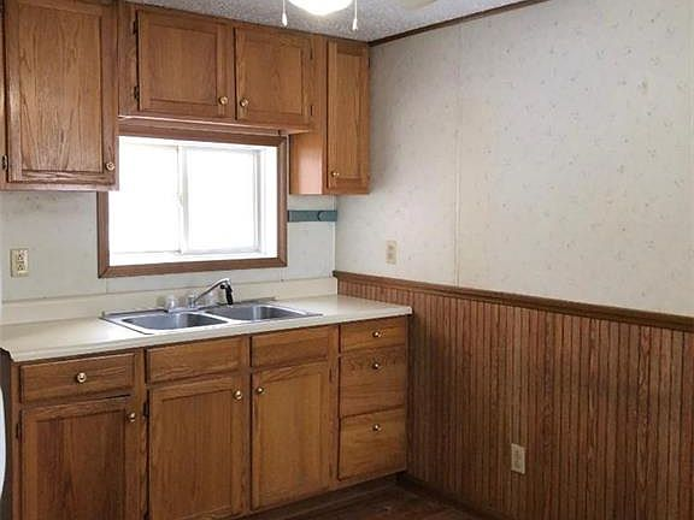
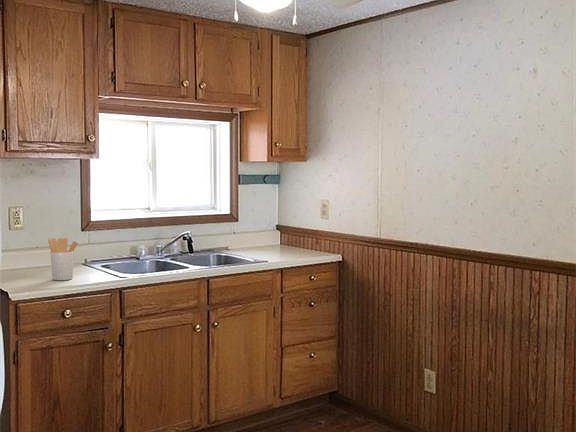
+ utensil holder [47,237,79,281]
